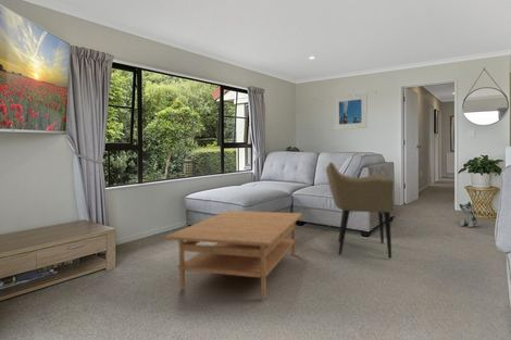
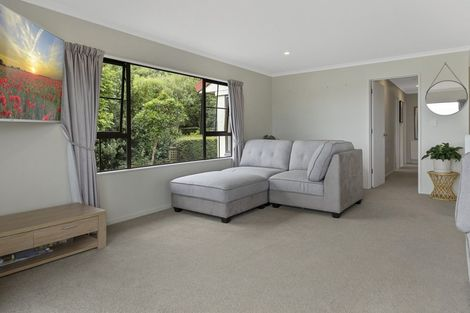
- armchair [325,161,395,259]
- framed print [333,92,369,131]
- coffee table [163,210,303,299]
- plush toy [459,201,479,228]
